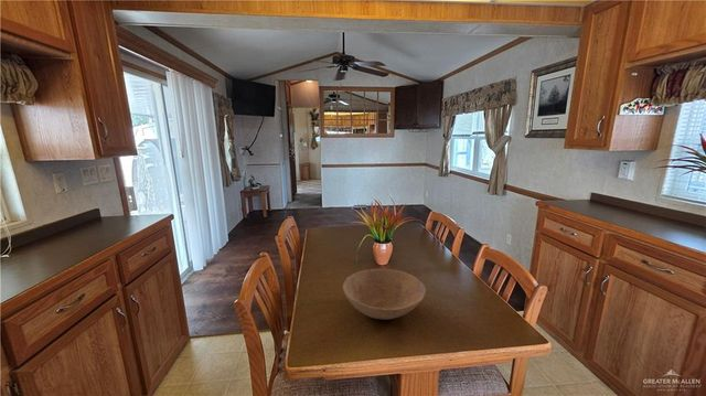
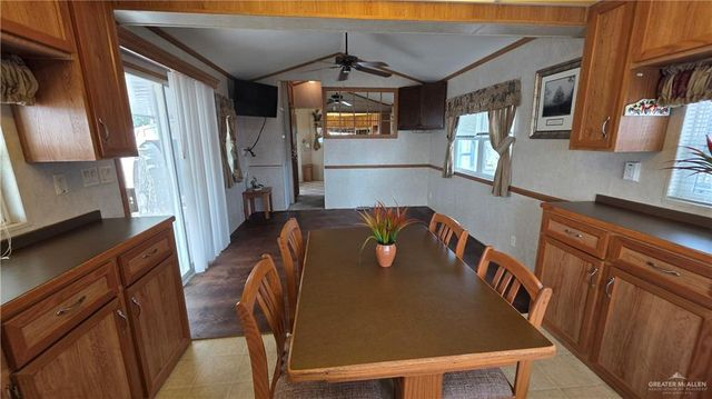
- bowl [342,268,427,321]
